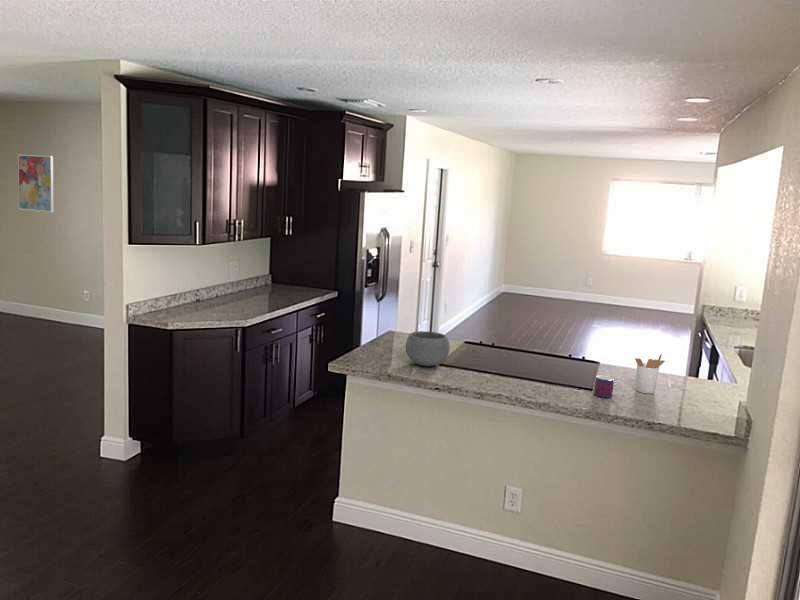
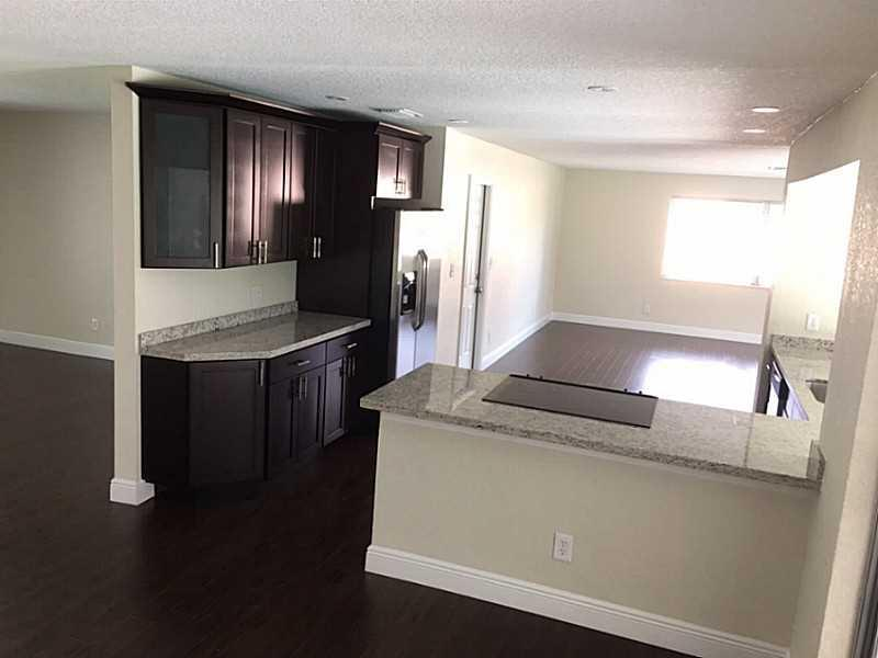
- utensil holder [634,353,666,394]
- mug [593,374,624,399]
- wall art [17,153,54,213]
- bowl [405,330,451,367]
